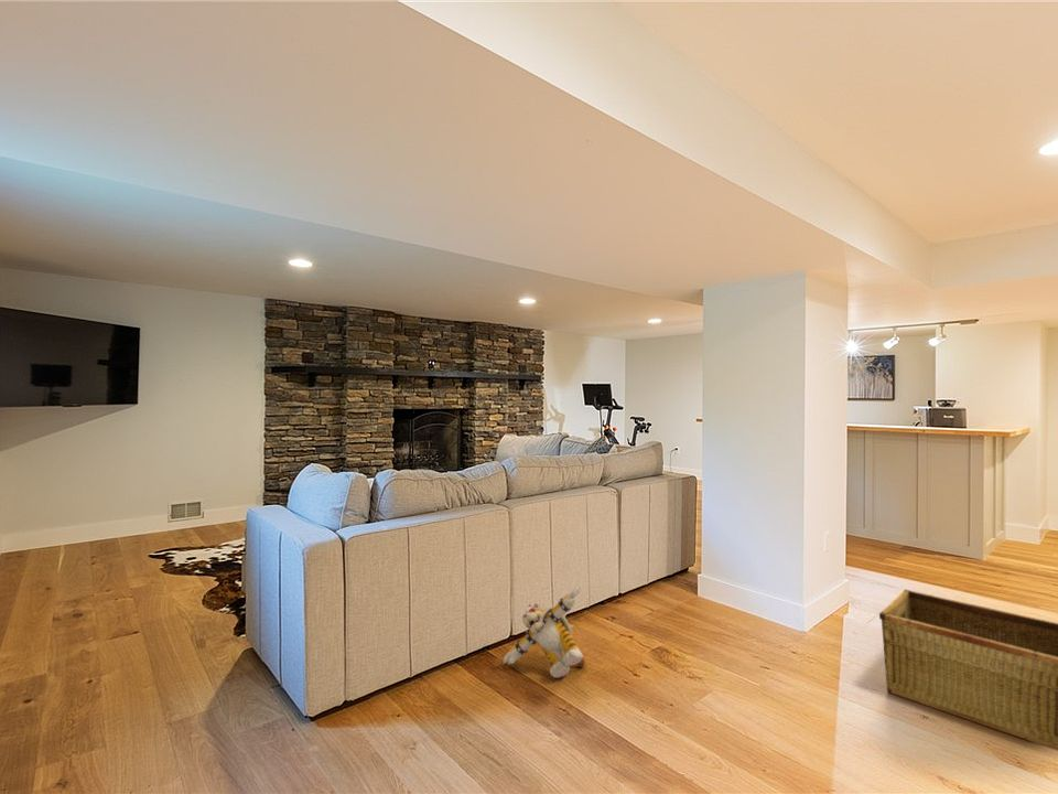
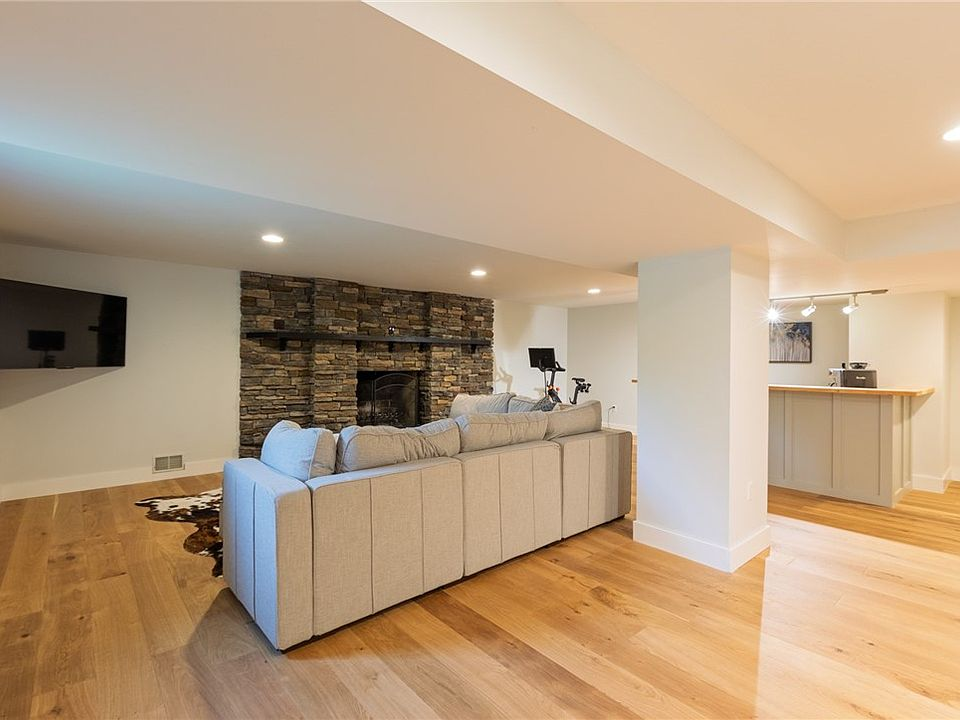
- hamper [878,589,1058,751]
- plush toy [503,587,586,678]
